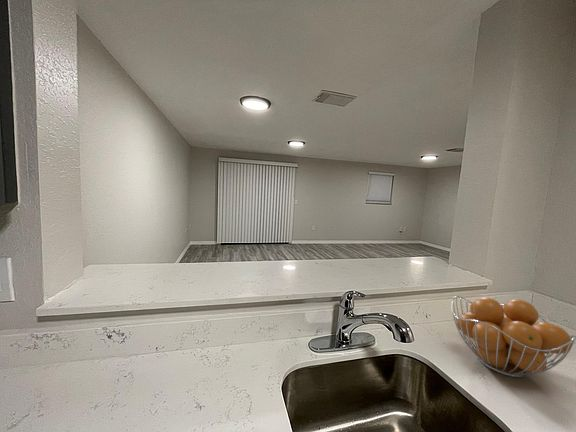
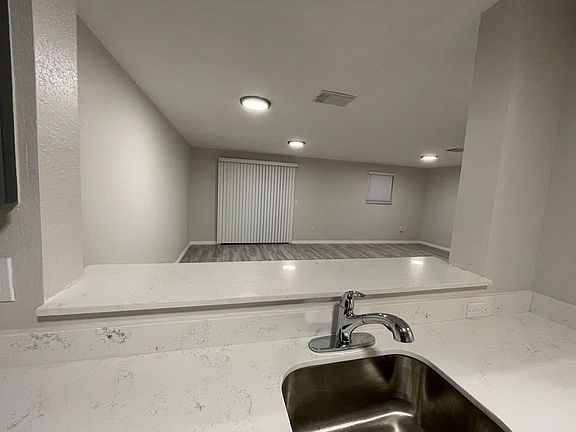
- fruit basket [451,295,576,378]
